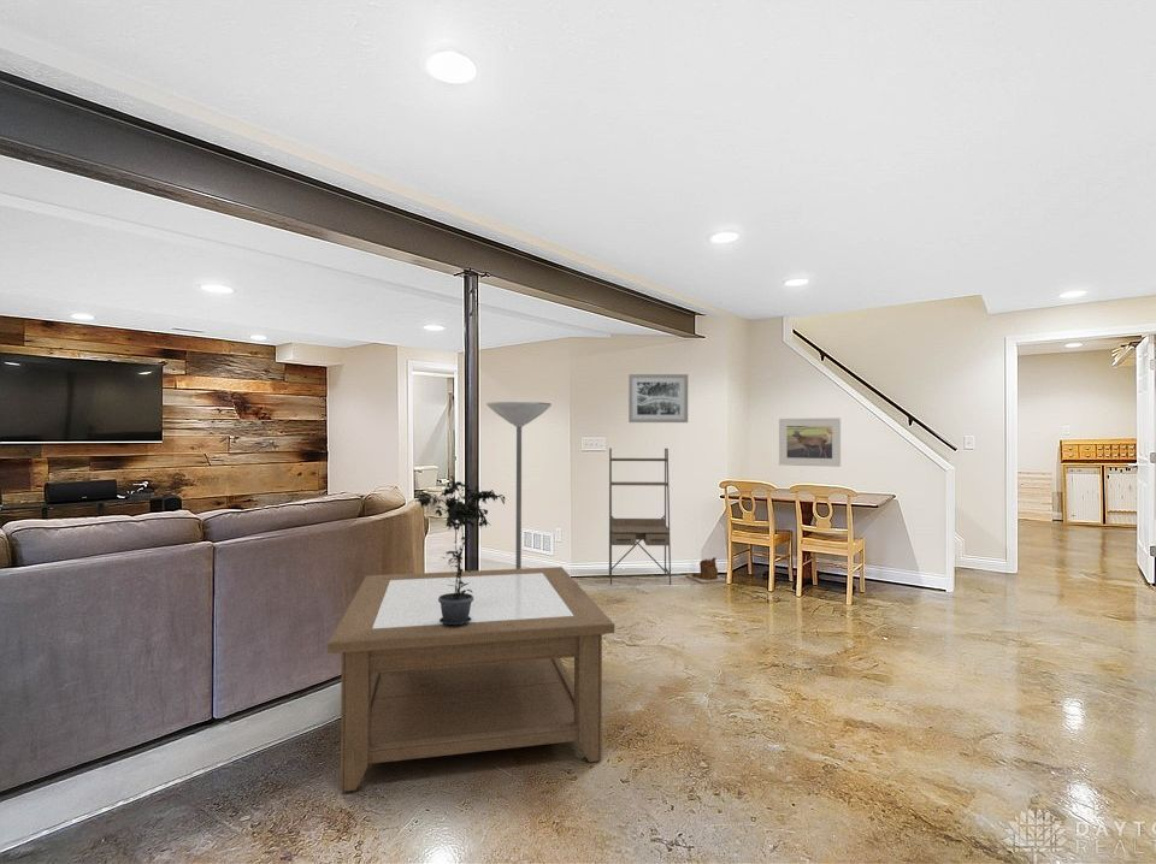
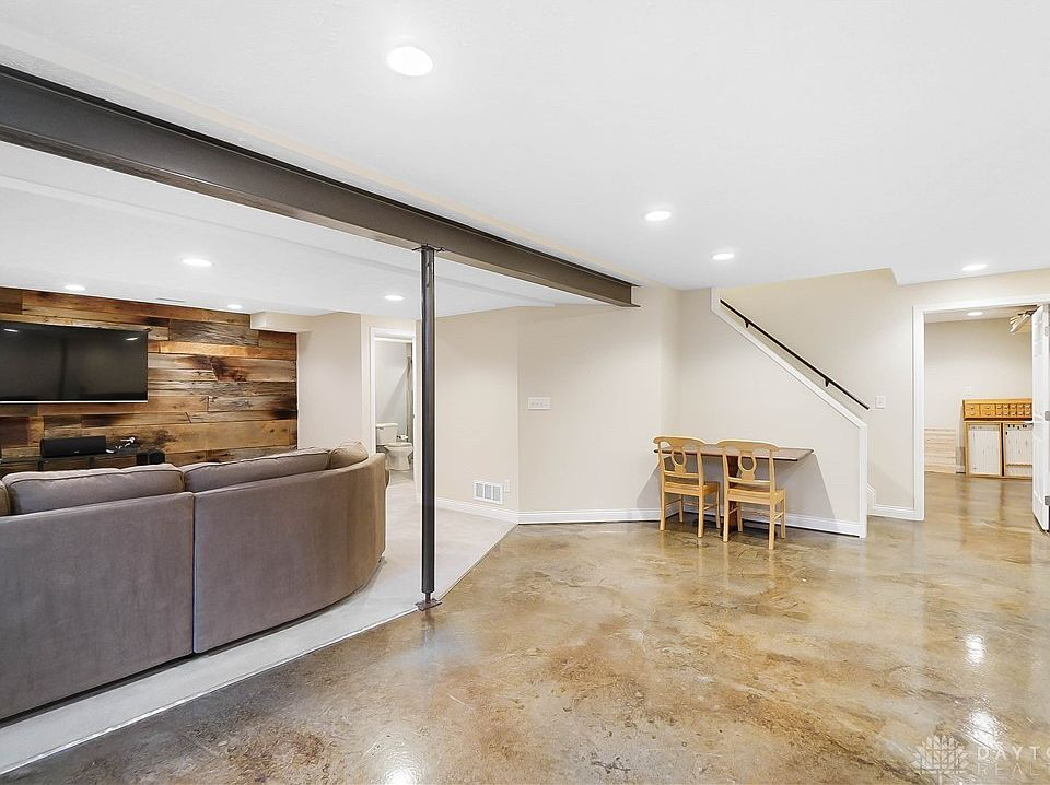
- wall art [627,373,689,424]
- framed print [778,416,842,468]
- potted plant [408,474,507,626]
- backpack [685,556,727,585]
- coffee table [326,566,615,793]
- shelving unit [608,446,672,586]
- floor lamp [485,401,553,569]
